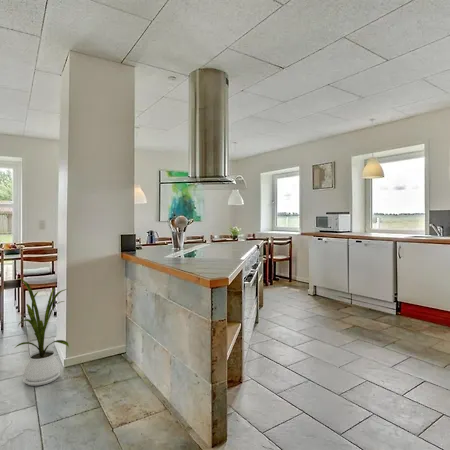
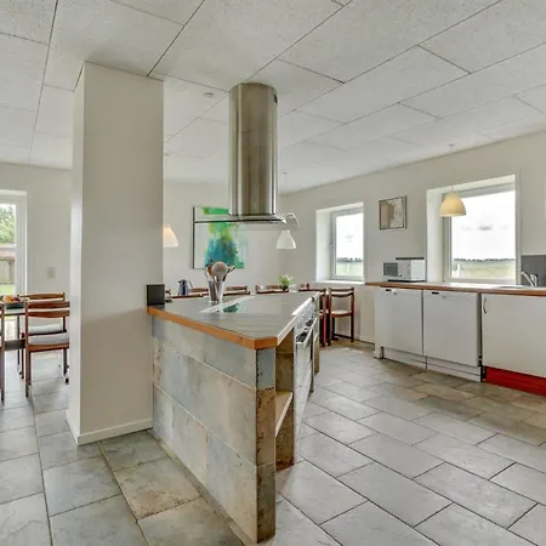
- house plant [15,277,70,387]
